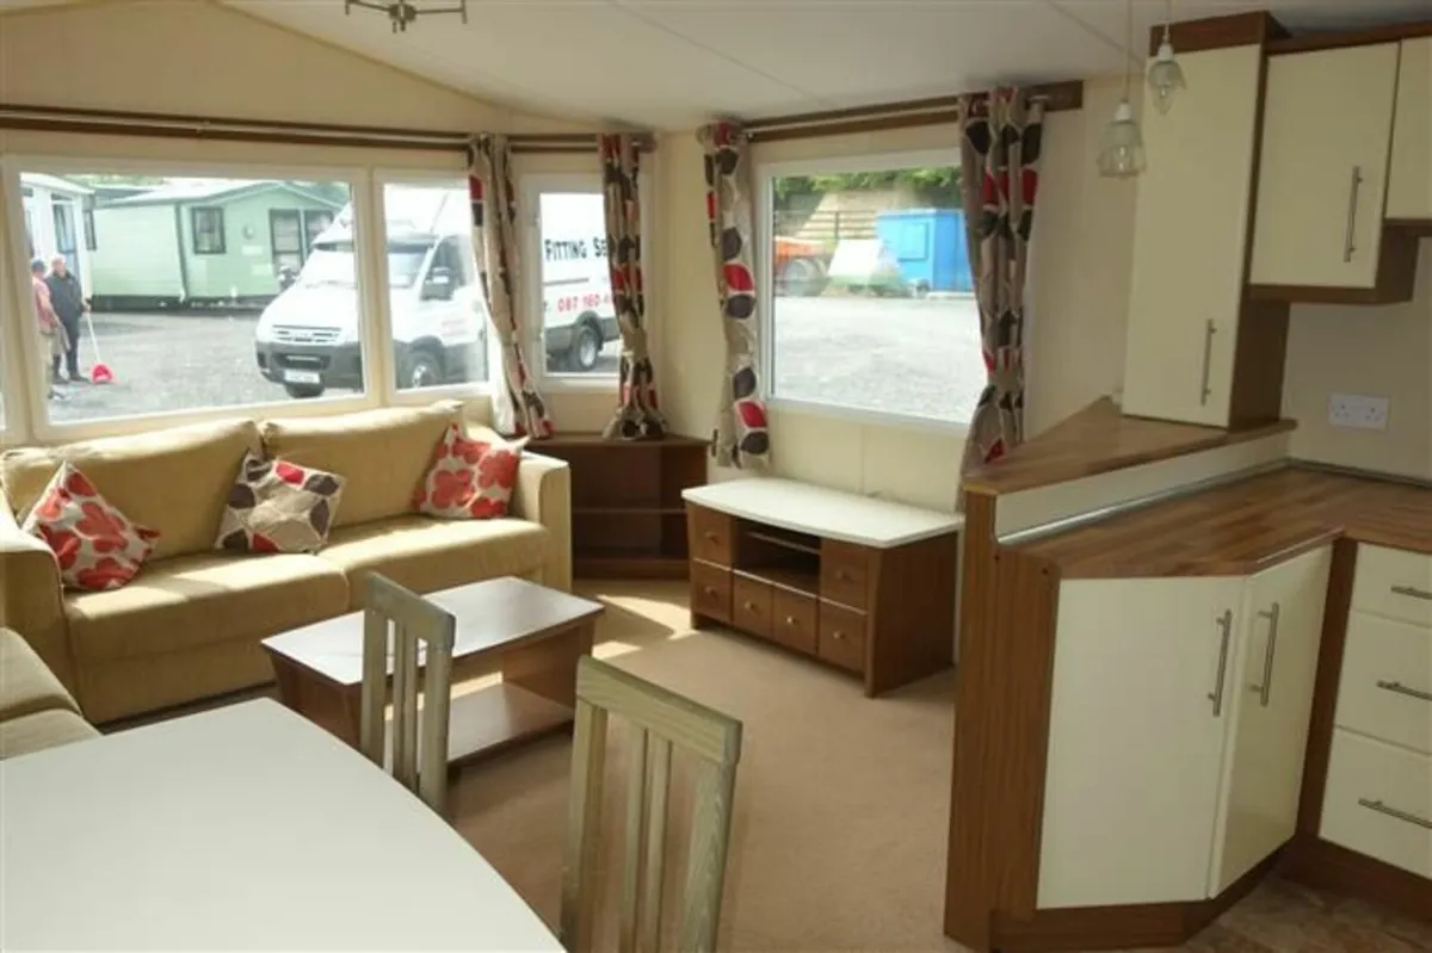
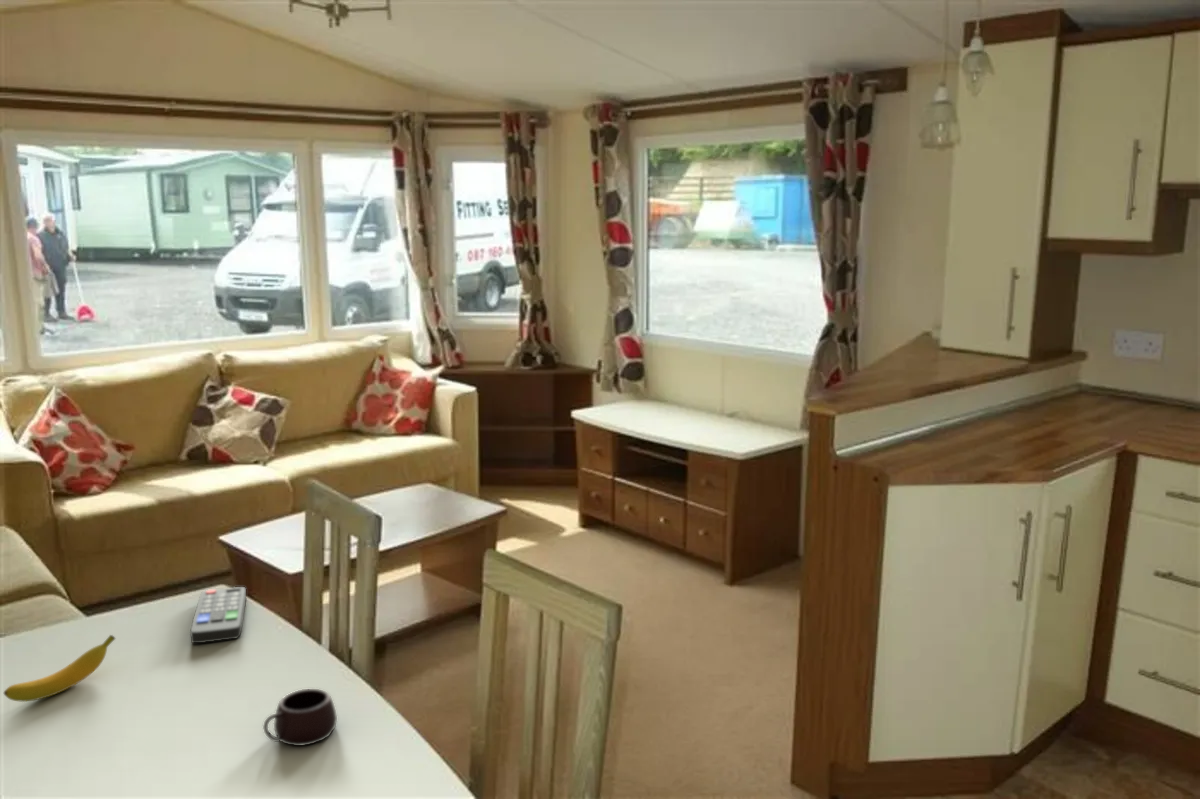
+ remote control [189,586,247,644]
+ mug [262,688,338,747]
+ banana [3,634,116,703]
